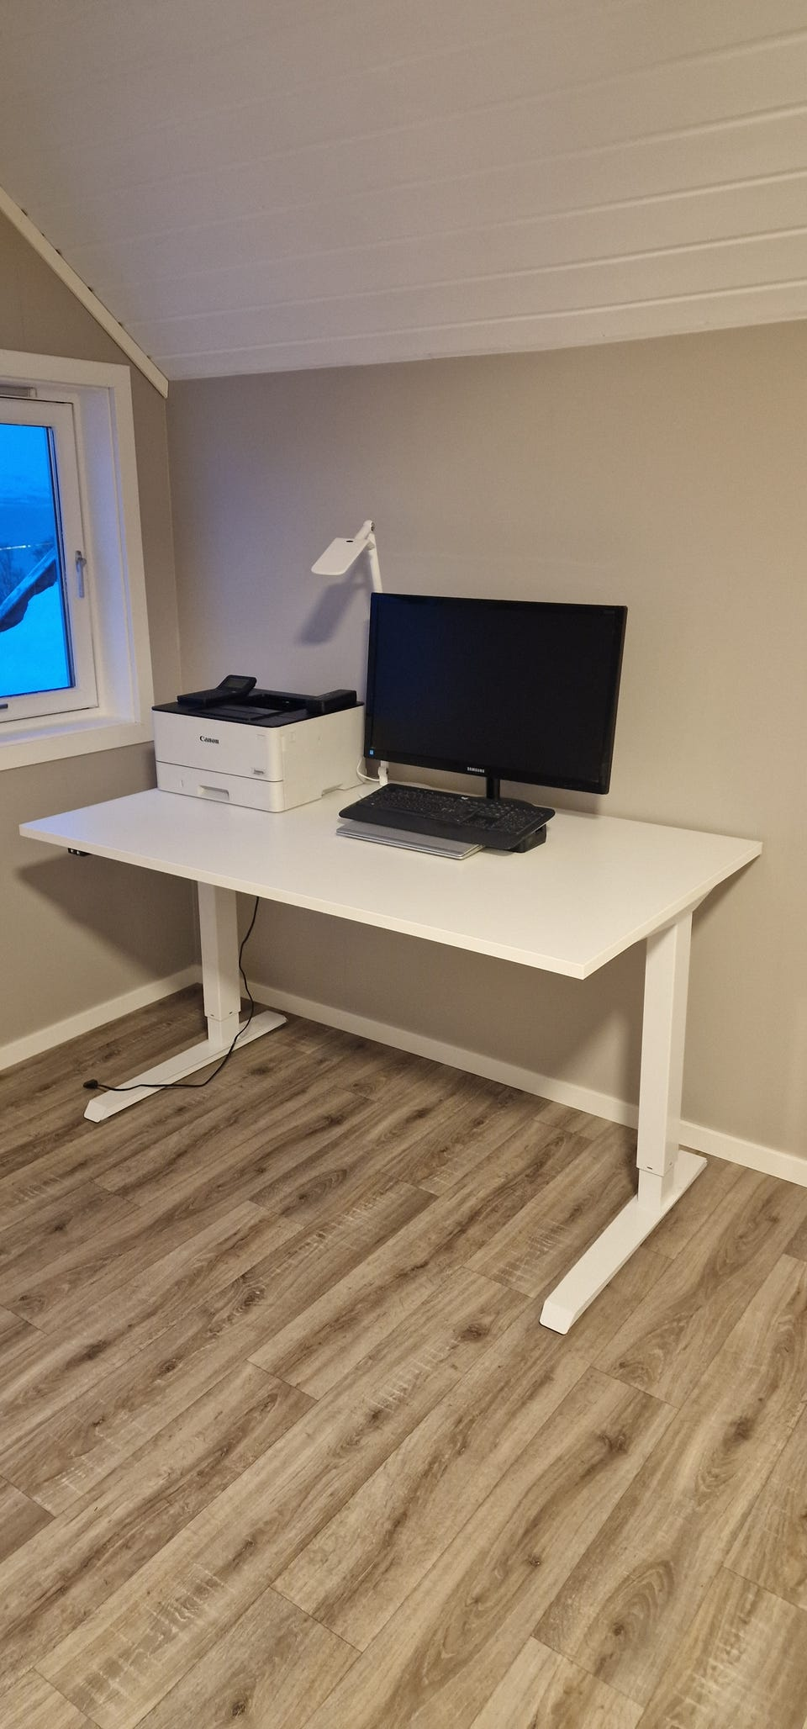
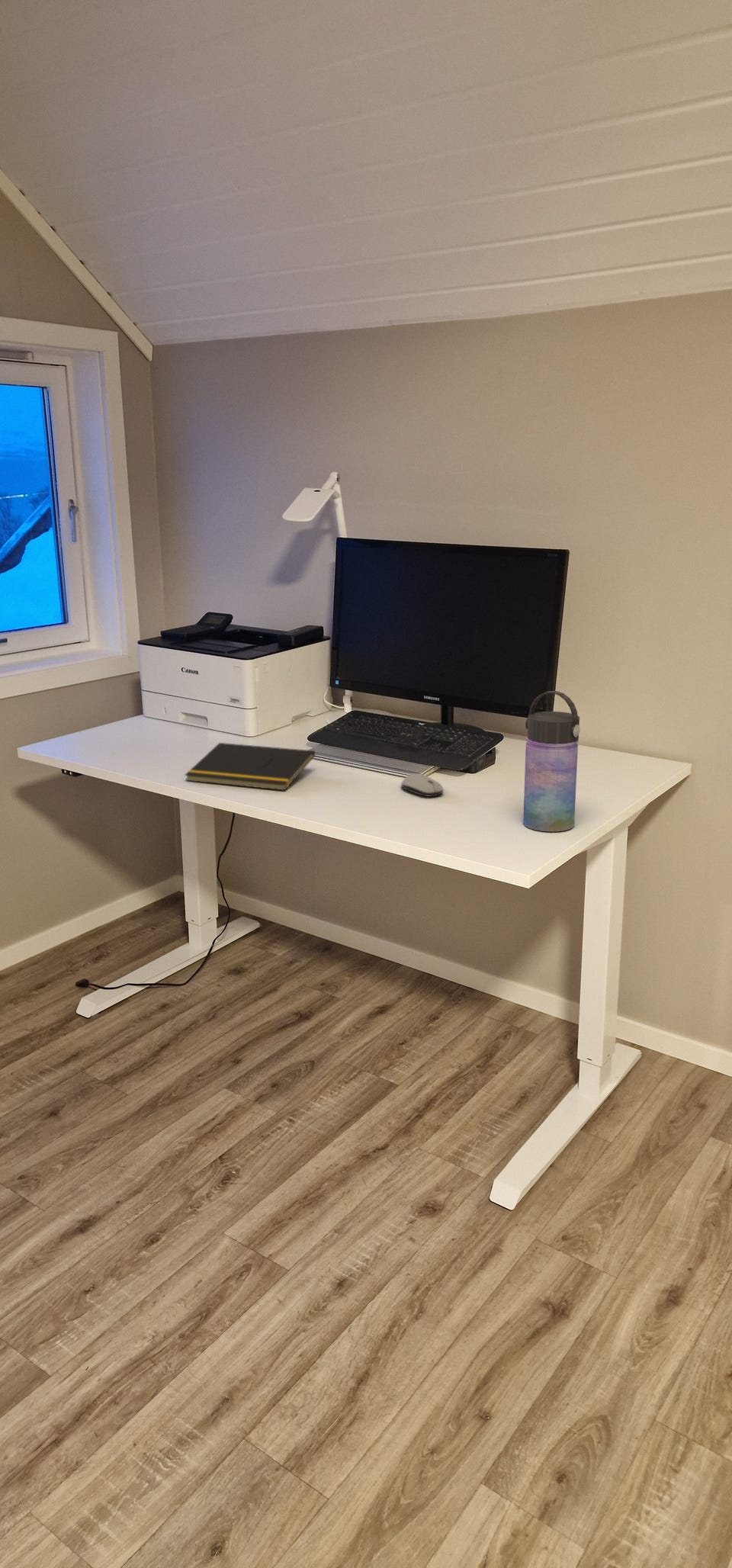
+ computer mouse [400,773,445,798]
+ notepad [184,742,316,791]
+ water bottle [522,690,581,832]
